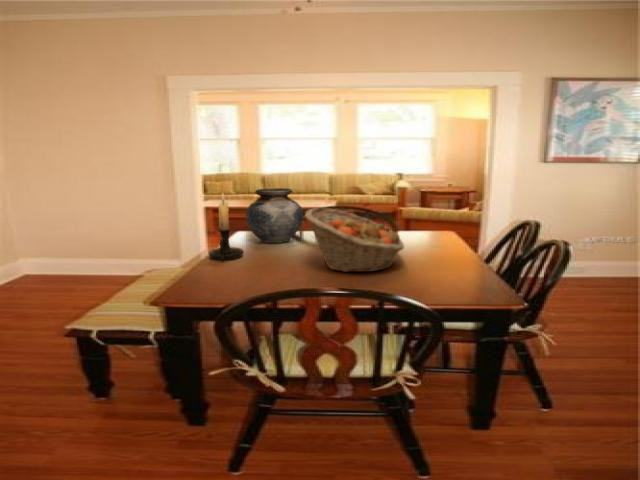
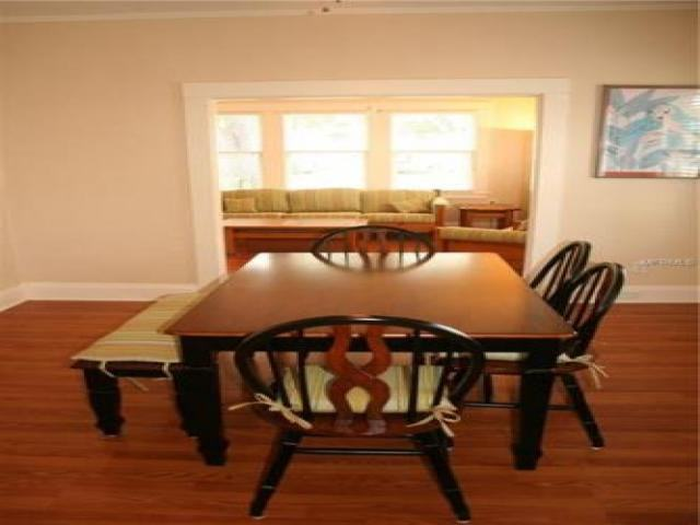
- fruit basket [304,207,405,273]
- candle holder [207,192,245,262]
- vase [245,187,304,244]
